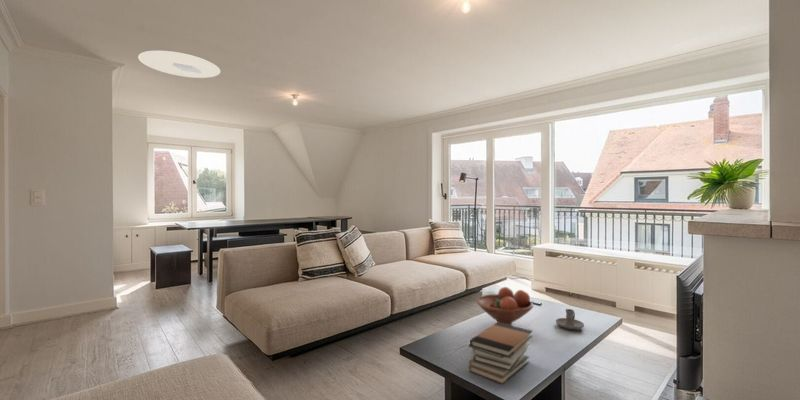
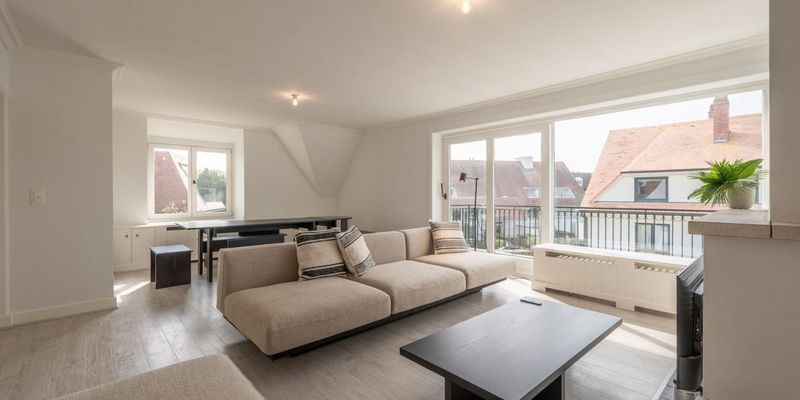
- ceiling light [137,50,221,79]
- book stack [467,322,534,385]
- fruit bowl [476,286,534,326]
- candle holder [555,308,585,330]
